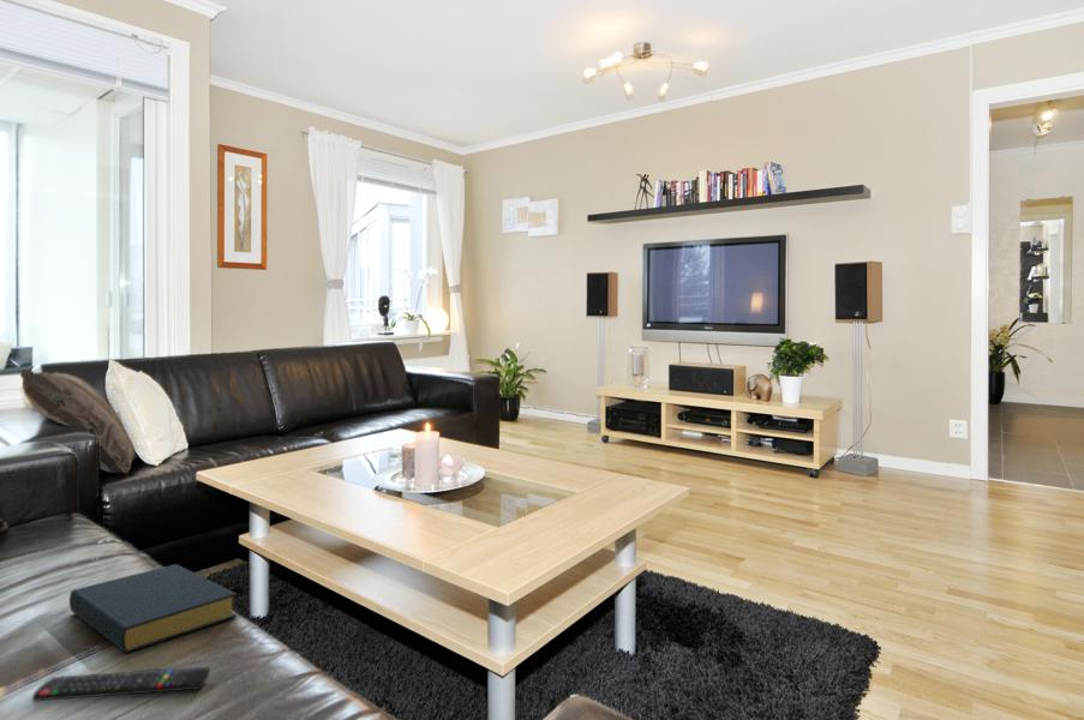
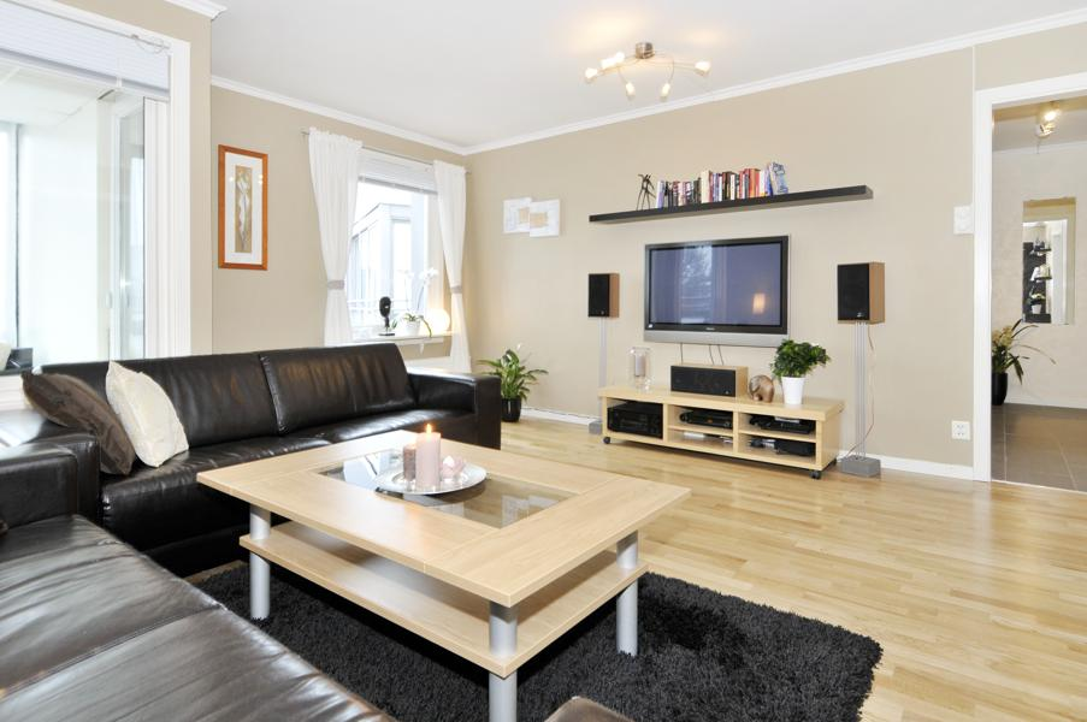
- remote control [31,665,211,702]
- hardback book [68,563,239,654]
